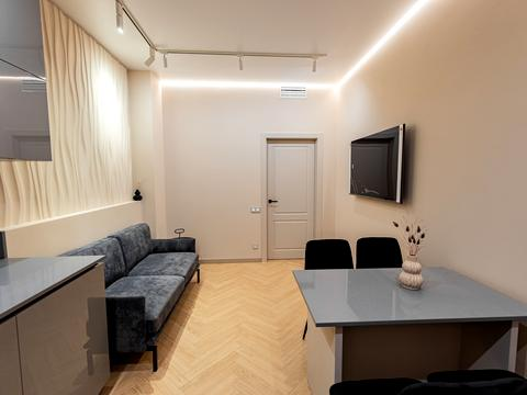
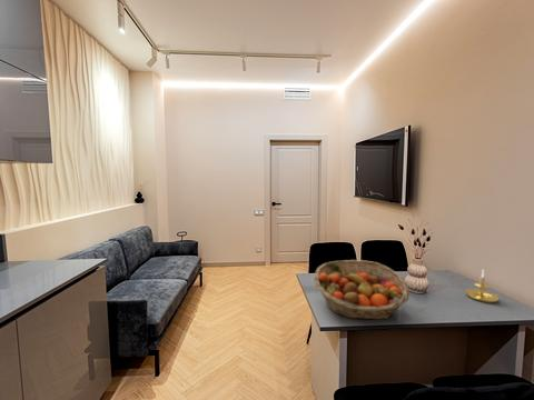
+ fruit basket [314,259,411,320]
+ candle holder [464,270,502,304]
